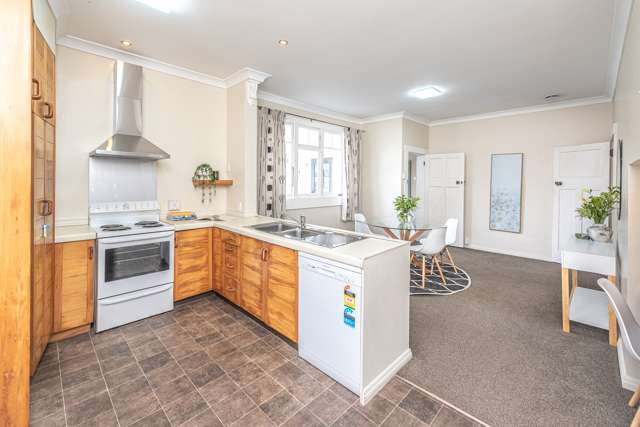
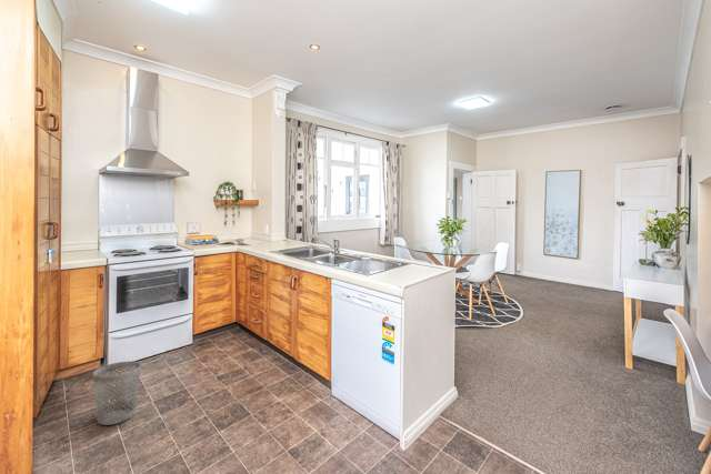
+ wastebasket [92,361,142,426]
